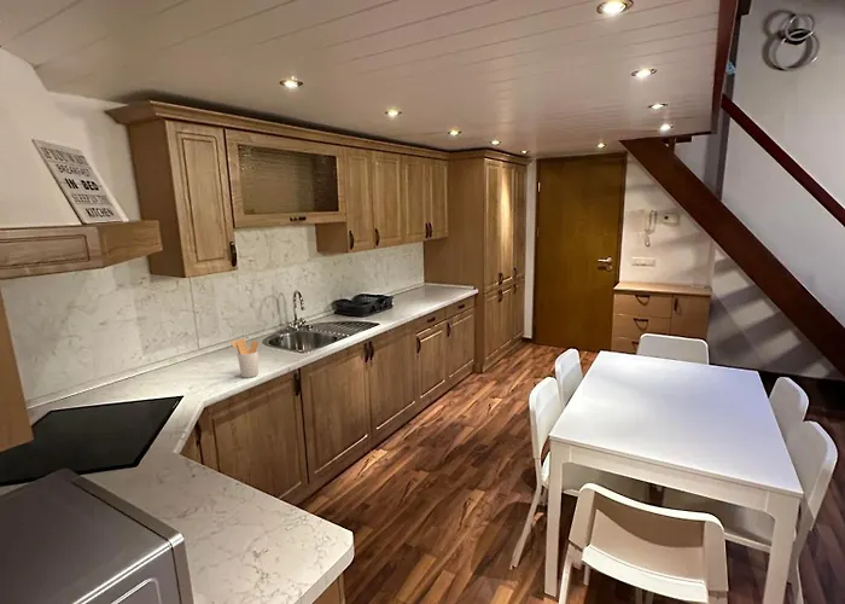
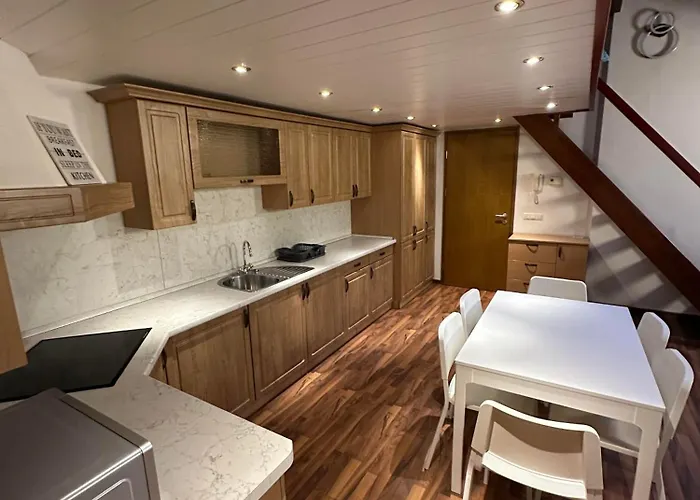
- utensil holder [229,337,260,378]
